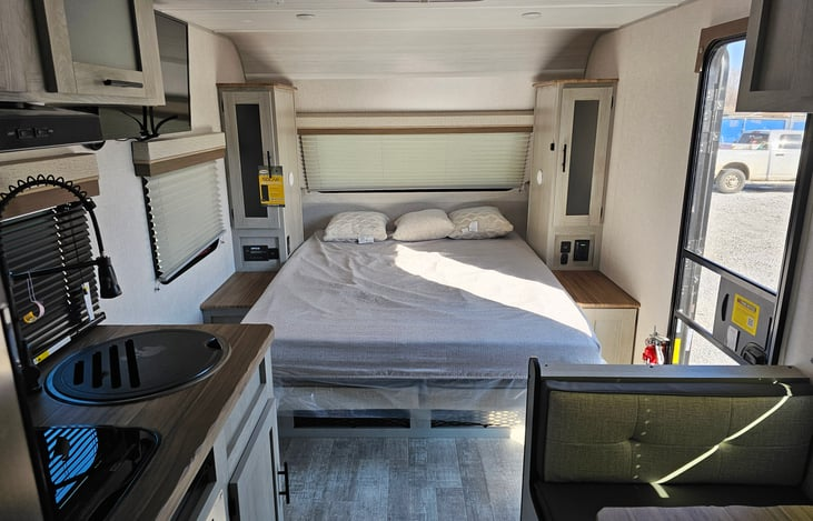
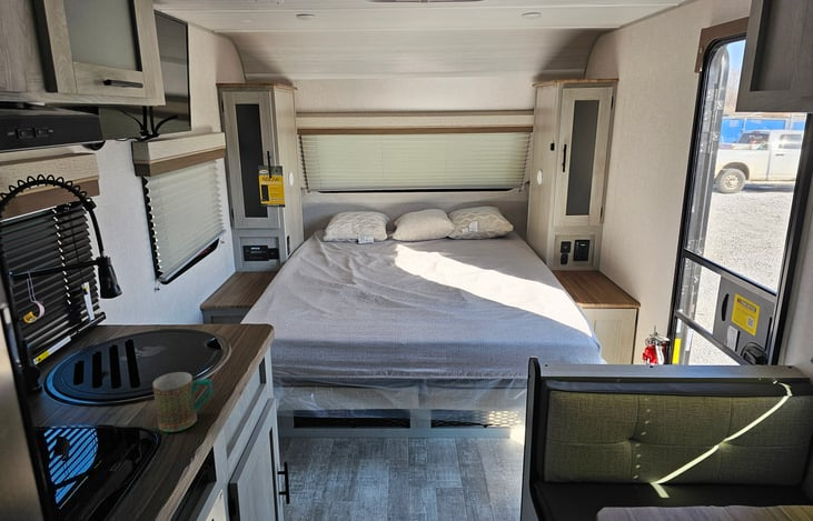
+ mug [152,371,214,433]
